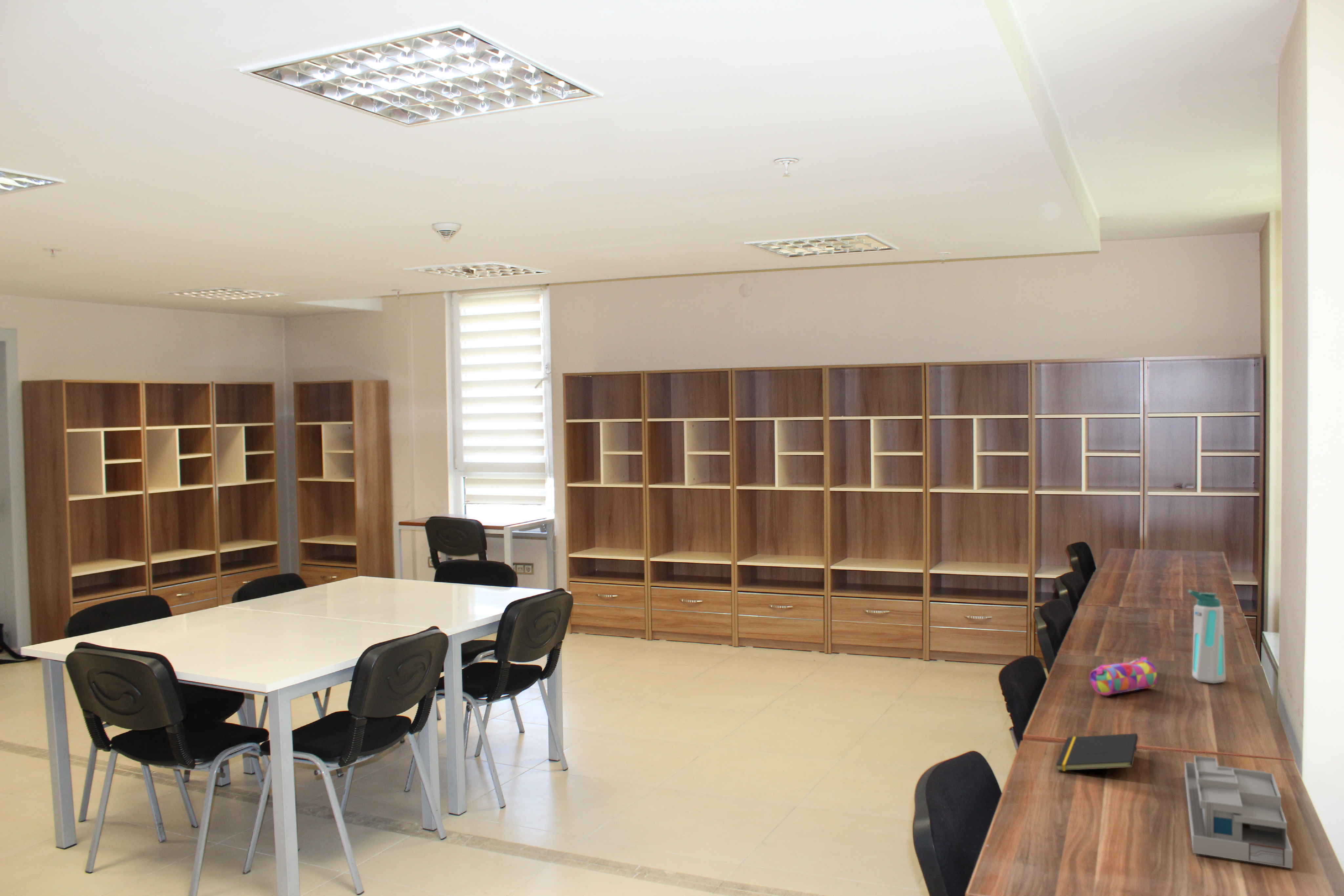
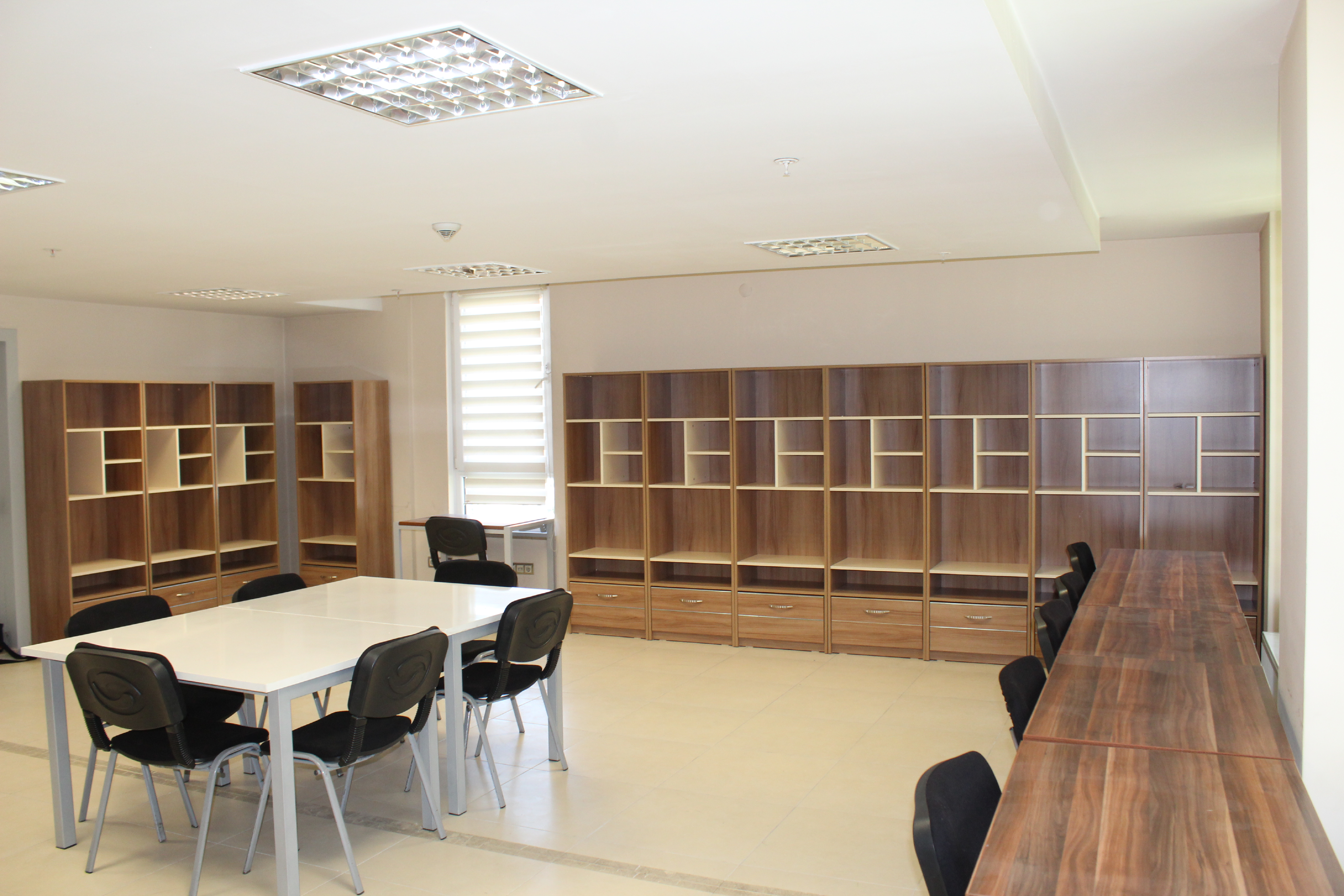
- notepad [1056,733,1138,771]
- water bottle [1188,589,1226,684]
- desk organizer [1184,755,1293,869]
- pencil case [1089,657,1158,696]
